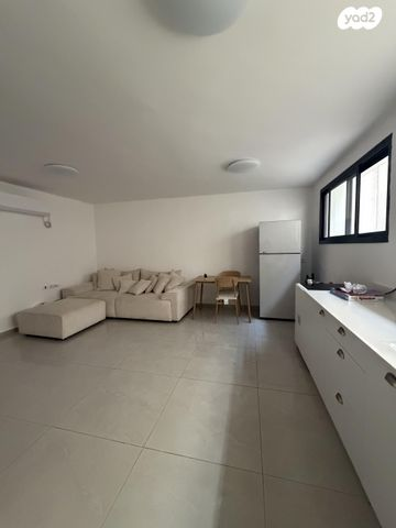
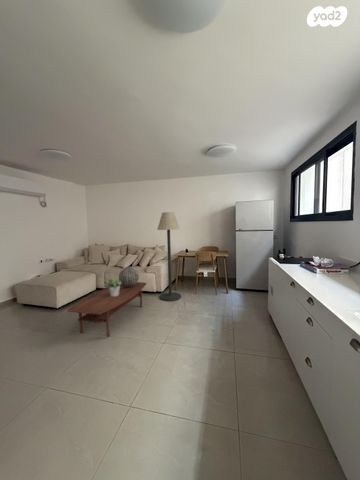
+ floor lamp [156,211,182,302]
+ potted plant [102,276,121,296]
+ decorative sphere [118,266,140,287]
+ coffee table [66,281,147,338]
